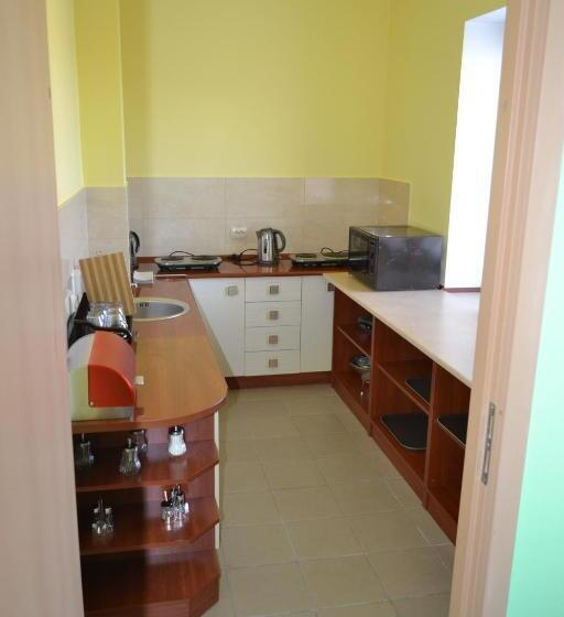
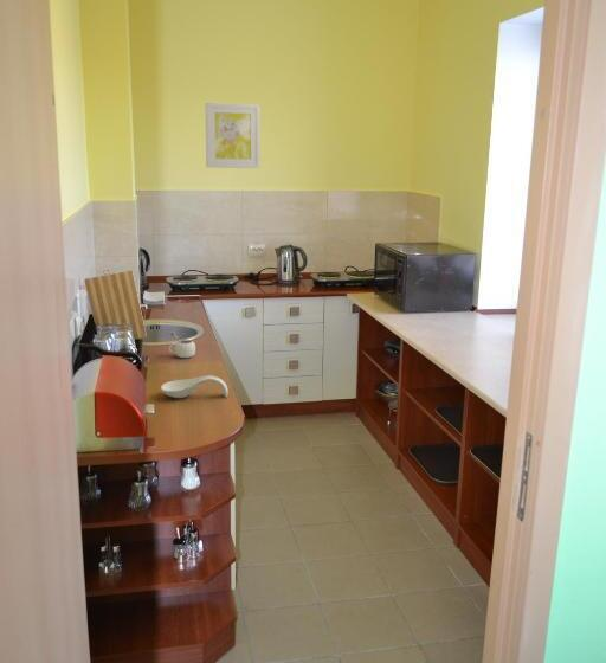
+ wall art [205,102,262,169]
+ mug [166,330,196,359]
+ spoon rest [160,374,230,399]
